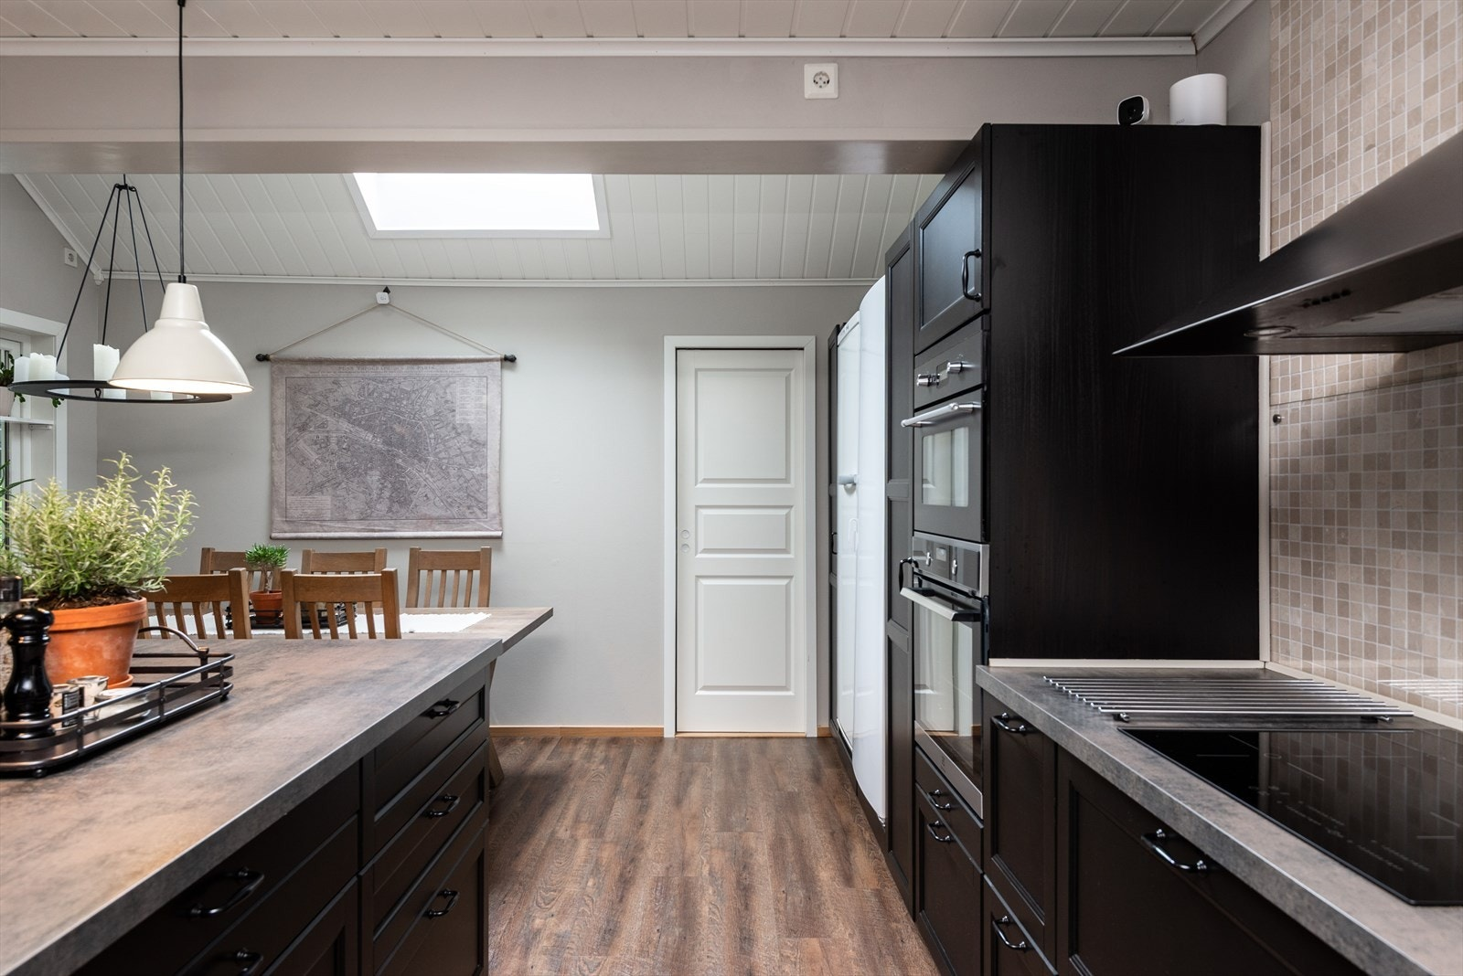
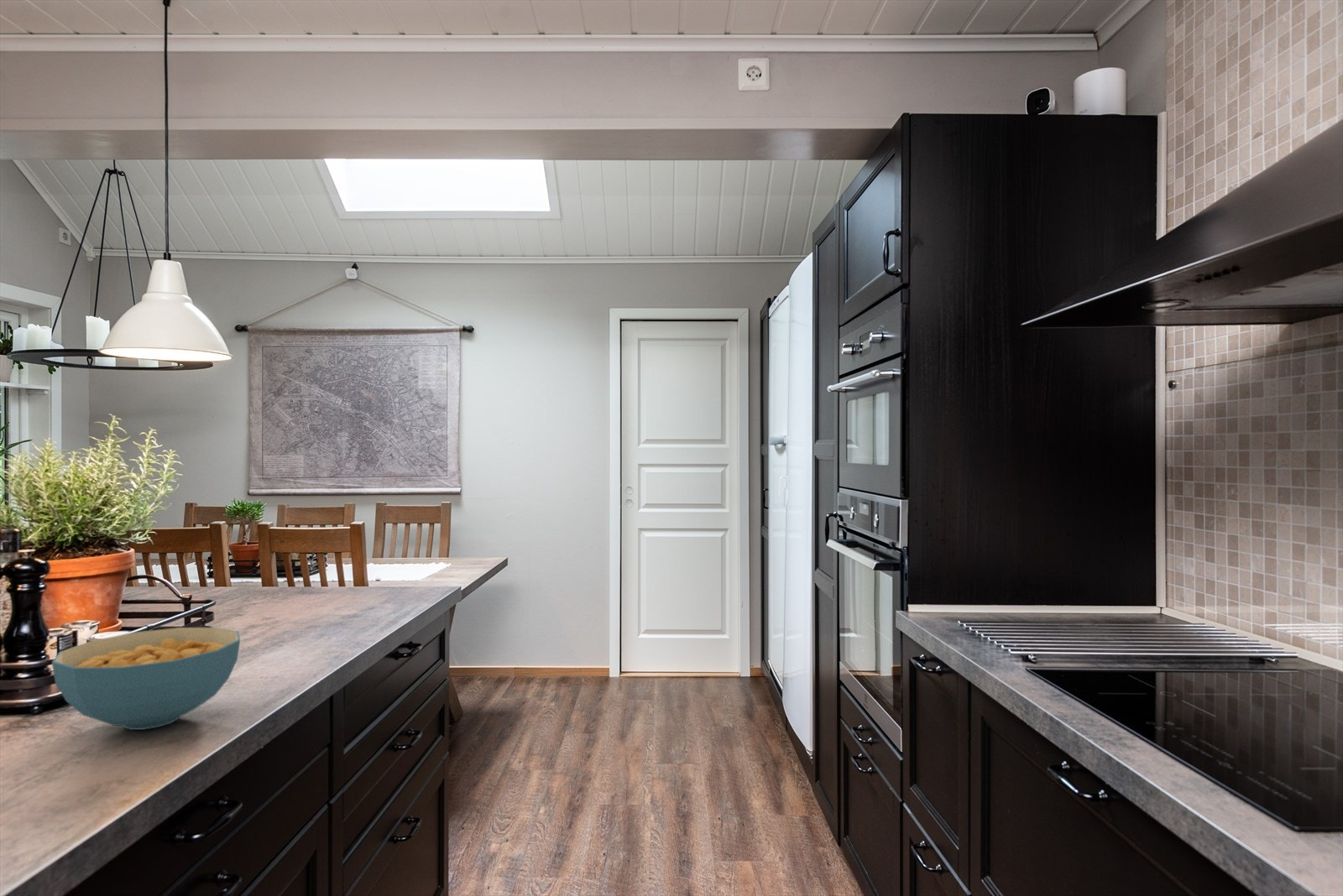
+ cereal bowl [51,627,241,731]
